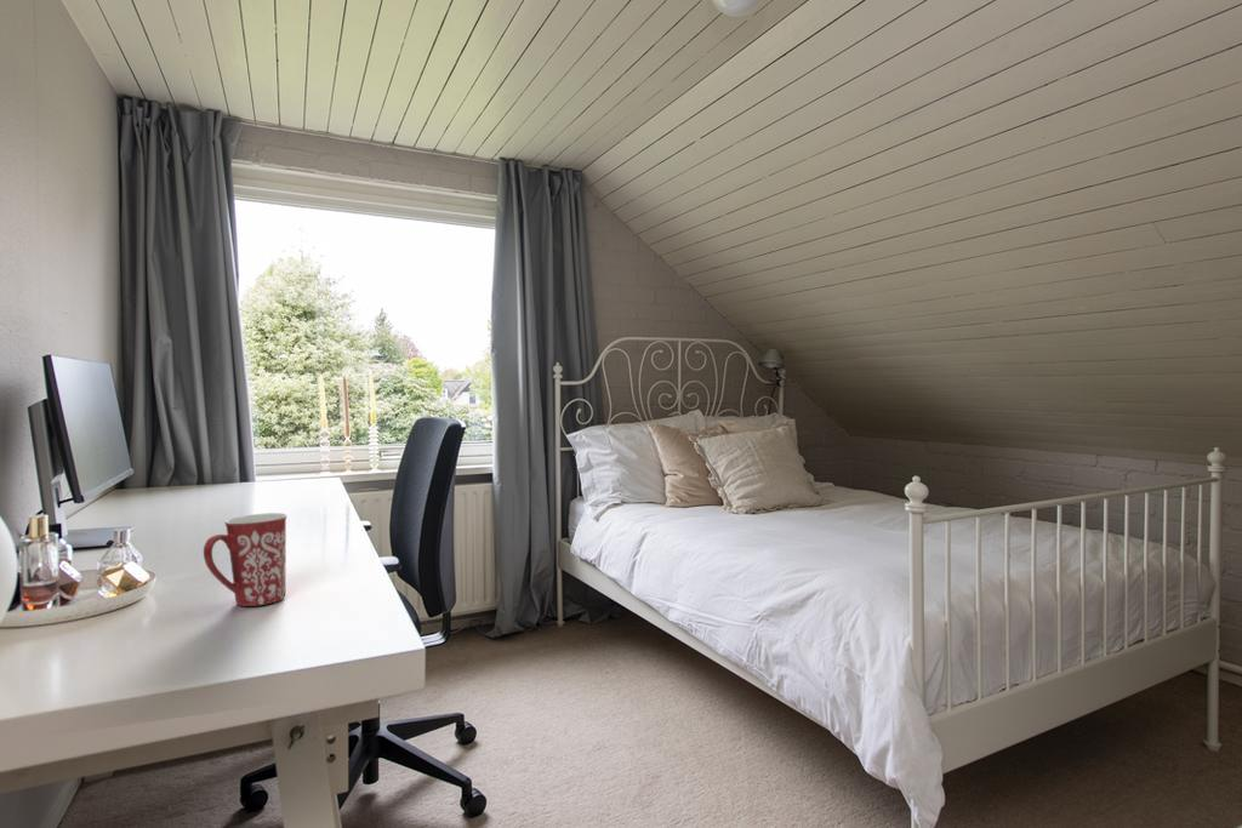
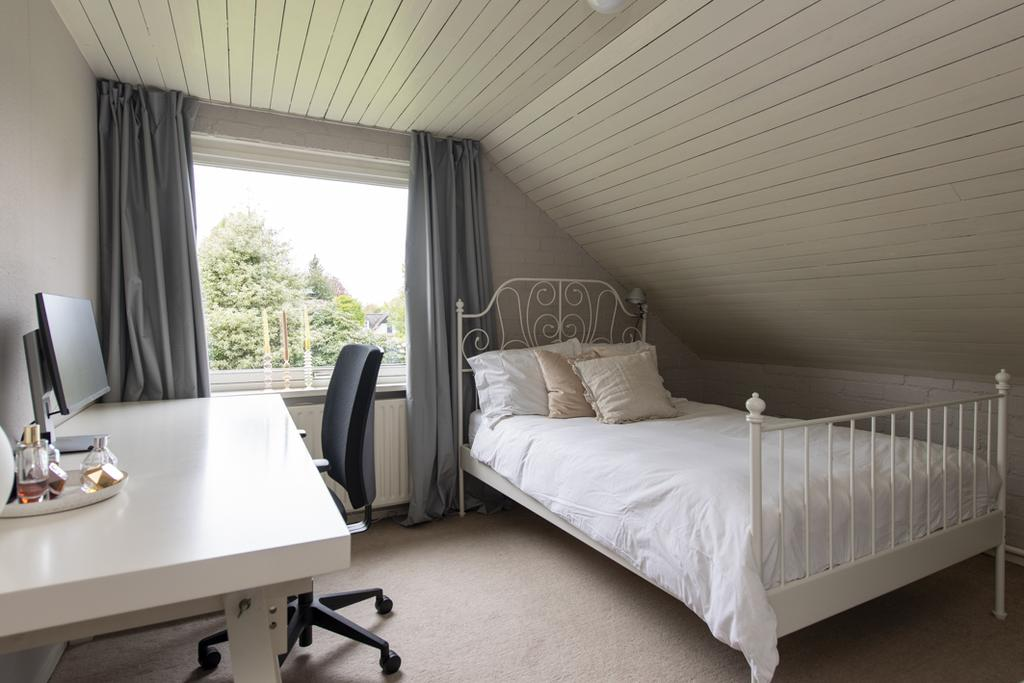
- mug [203,512,289,607]
